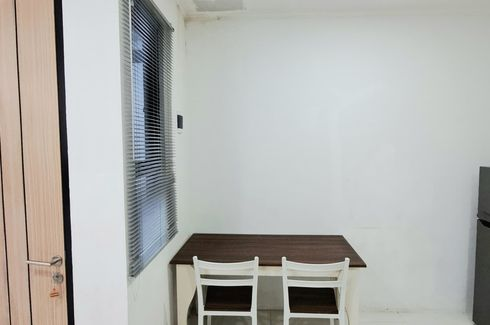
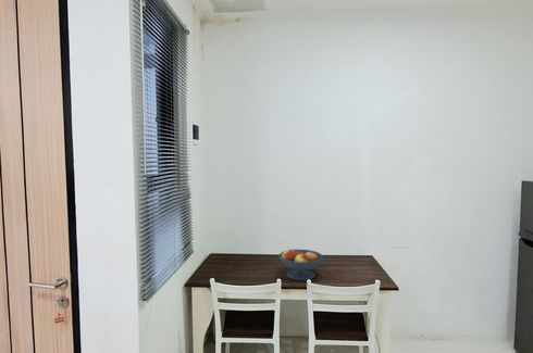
+ fruit bowl [277,248,324,281]
